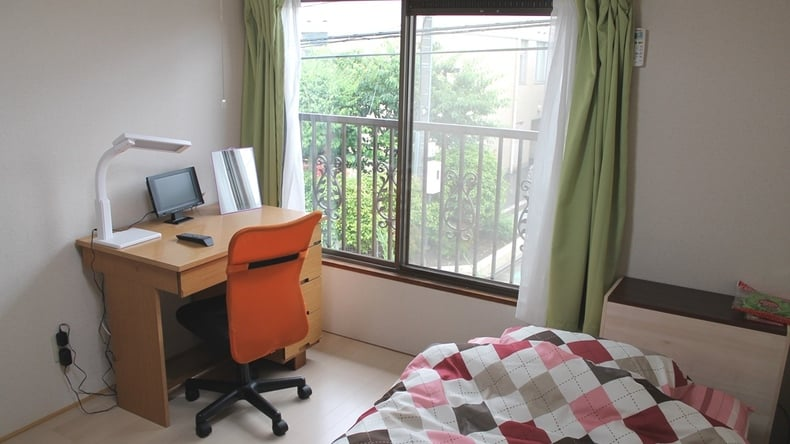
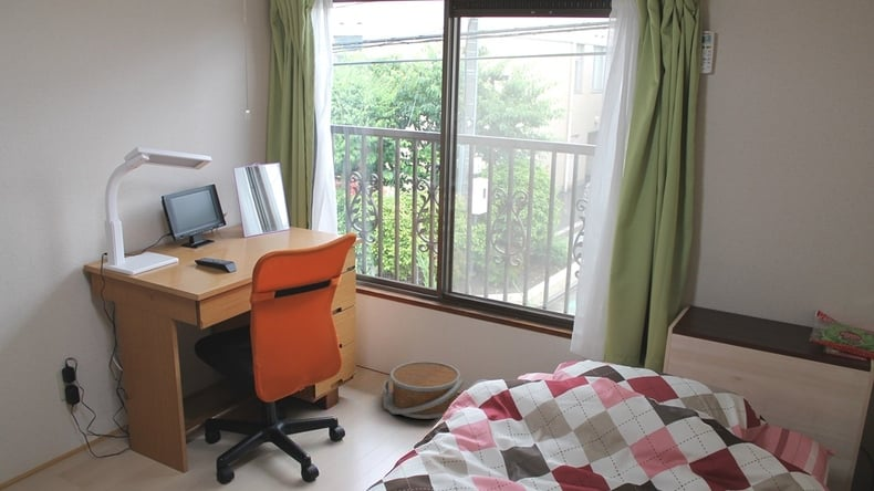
+ basket [382,361,465,420]
